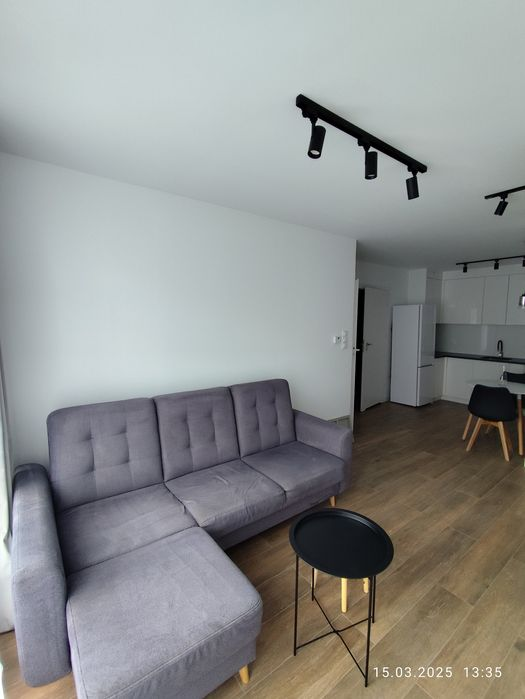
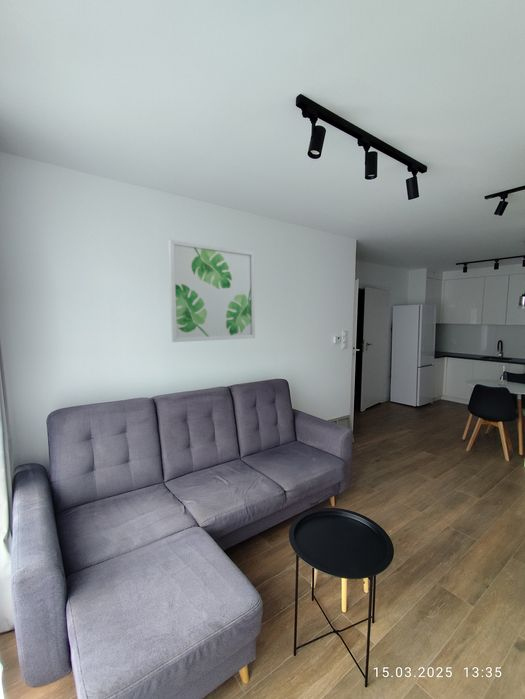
+ wall art [167,239,256,343]
